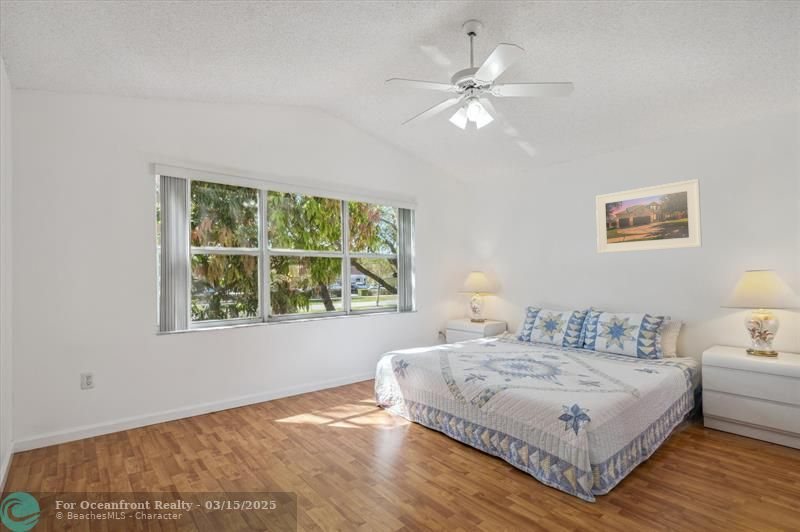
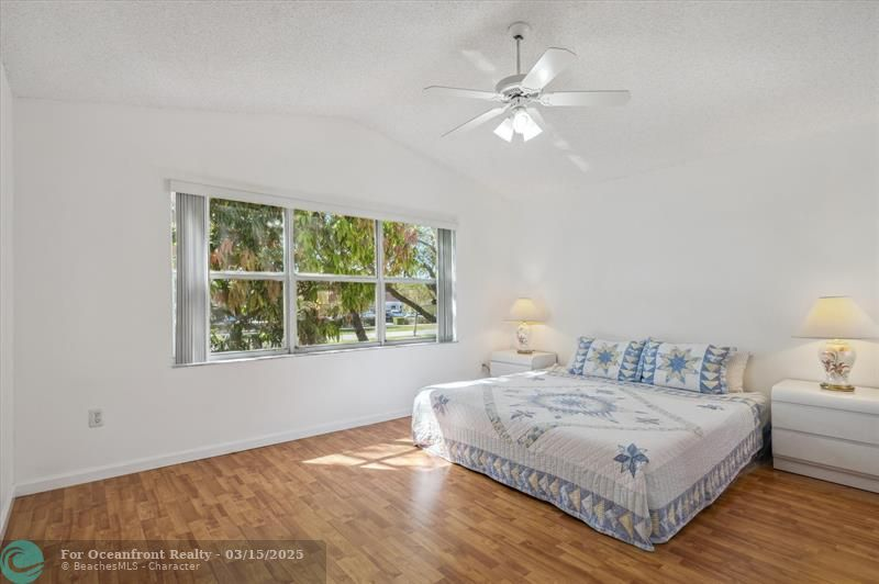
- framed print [595,178,703,254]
